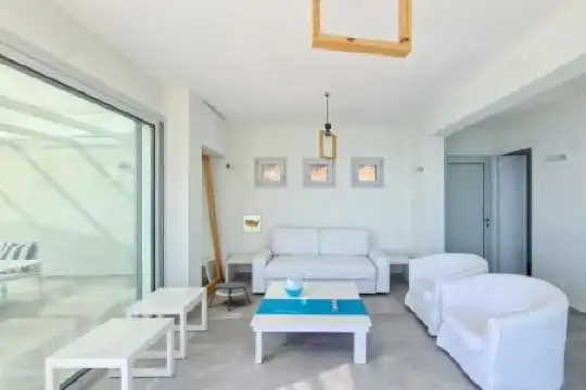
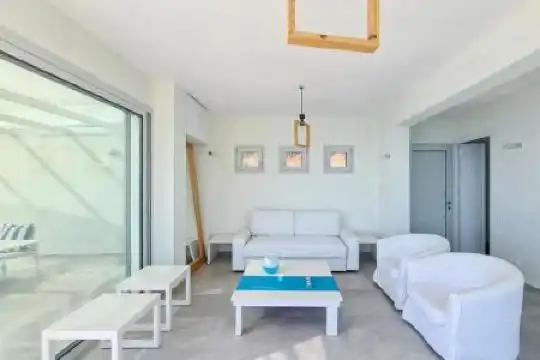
- wall art [242,213,263,234]
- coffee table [207,281,253,312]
